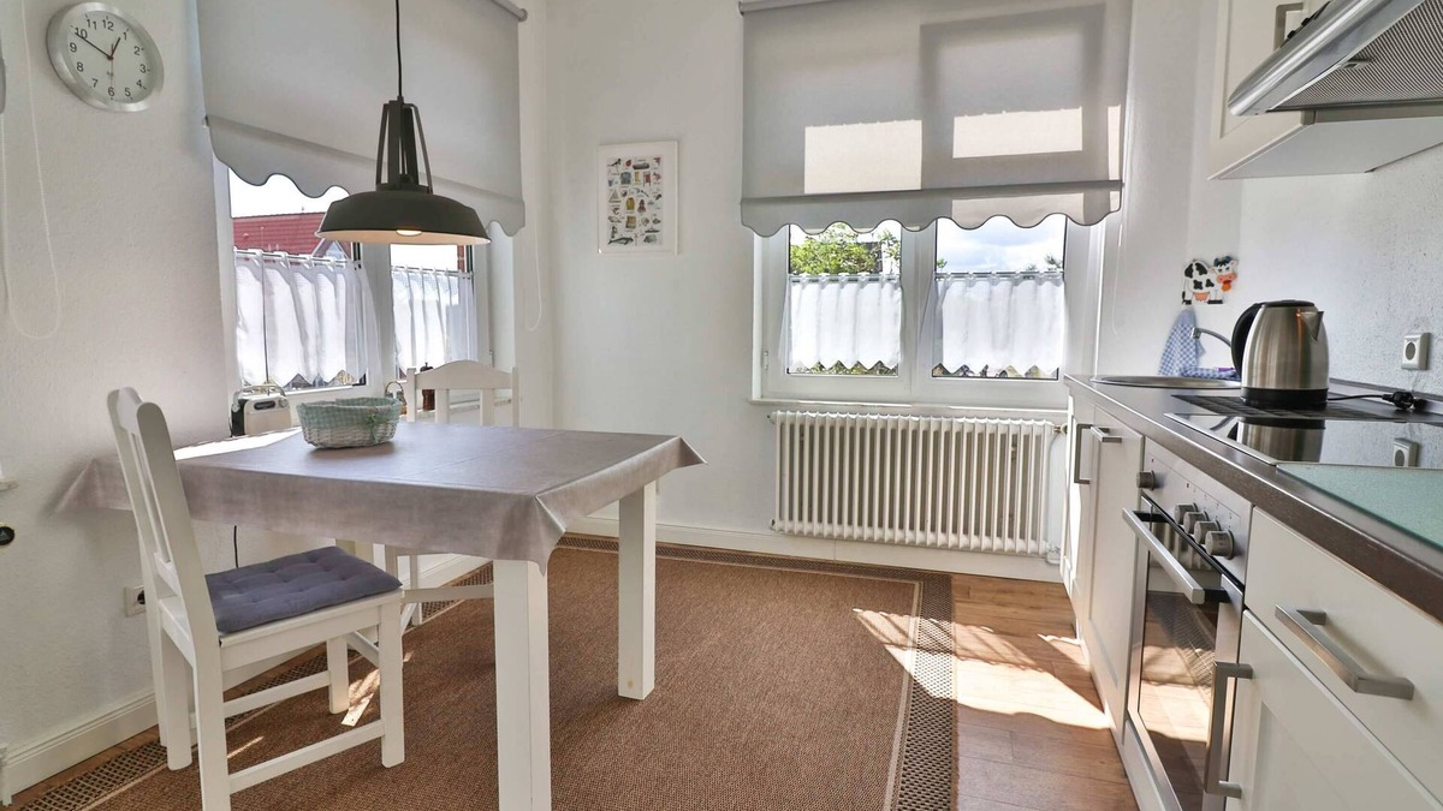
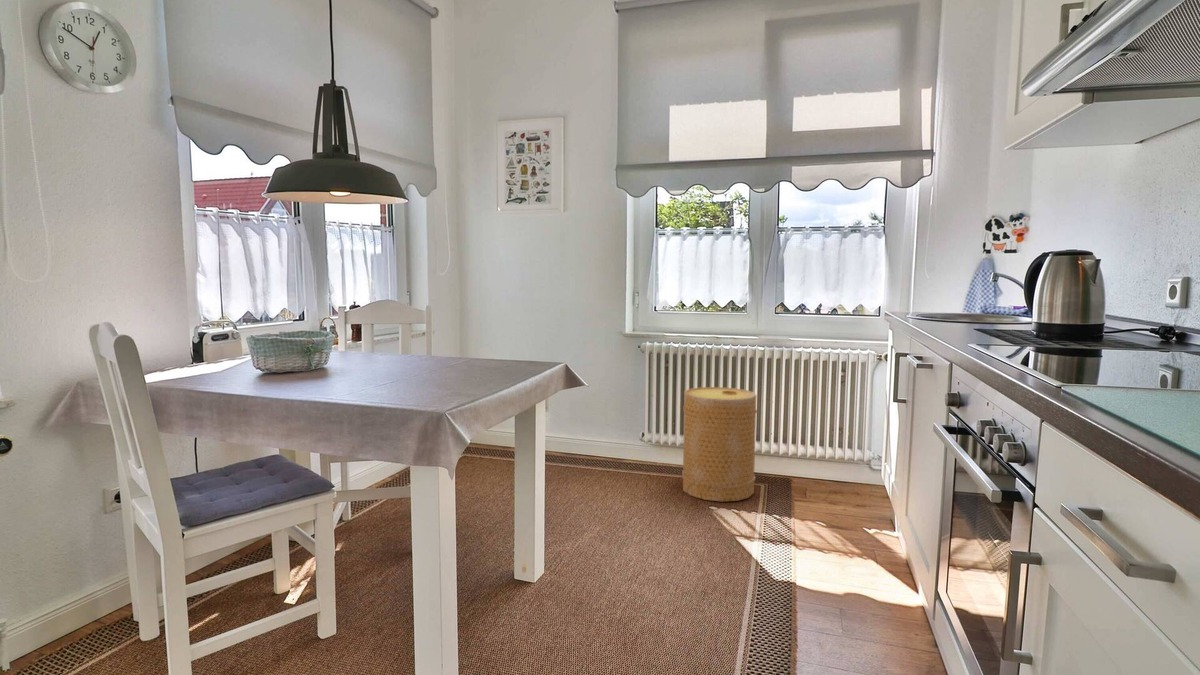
+ basket [681,386,758,502]
